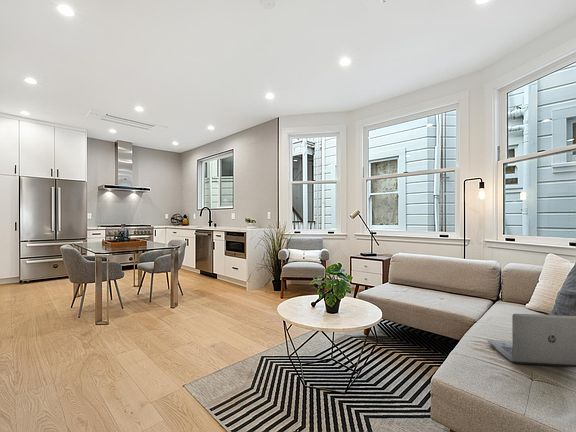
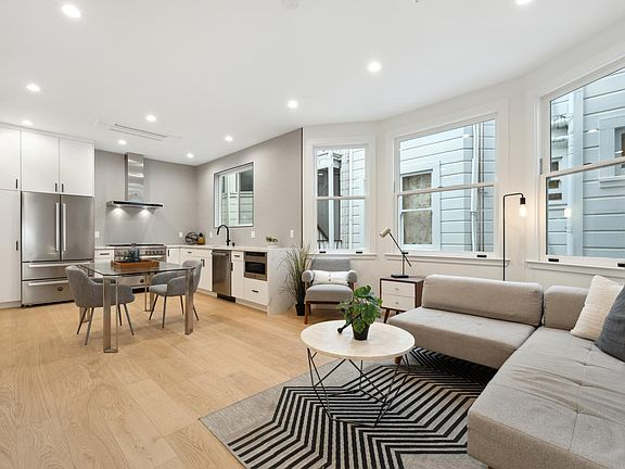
- laptop [486,313,576,368]
